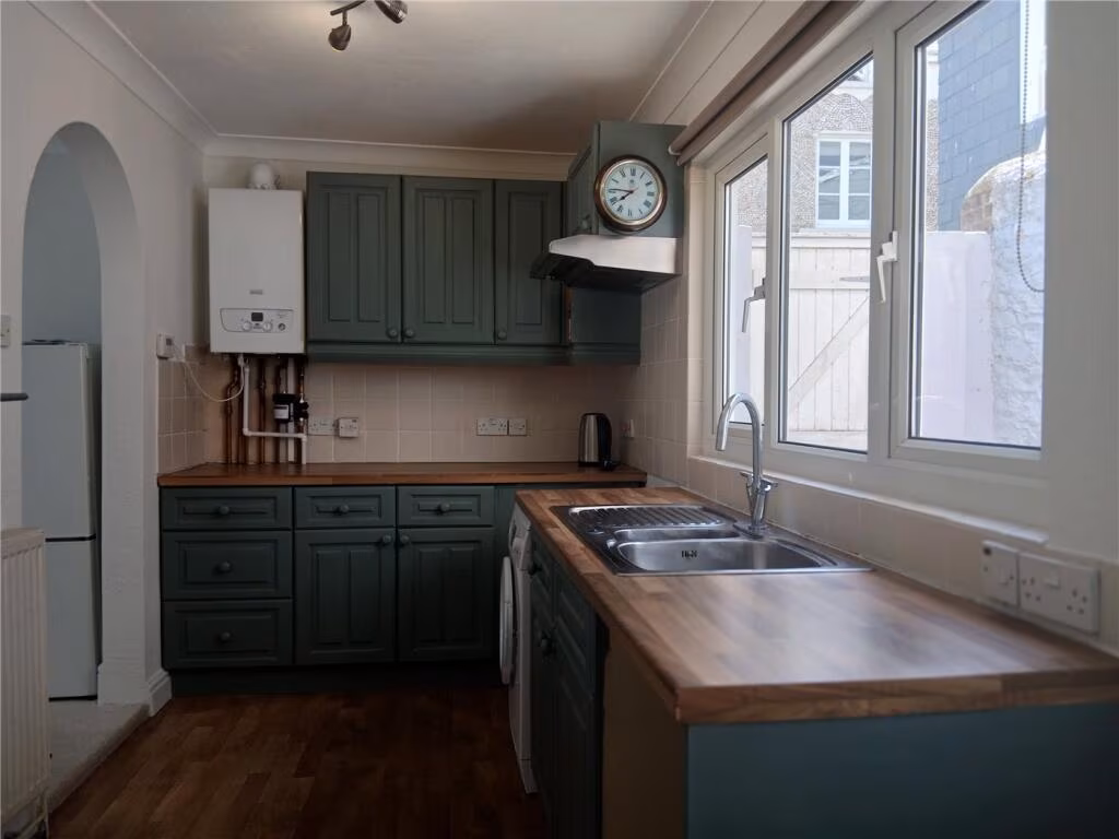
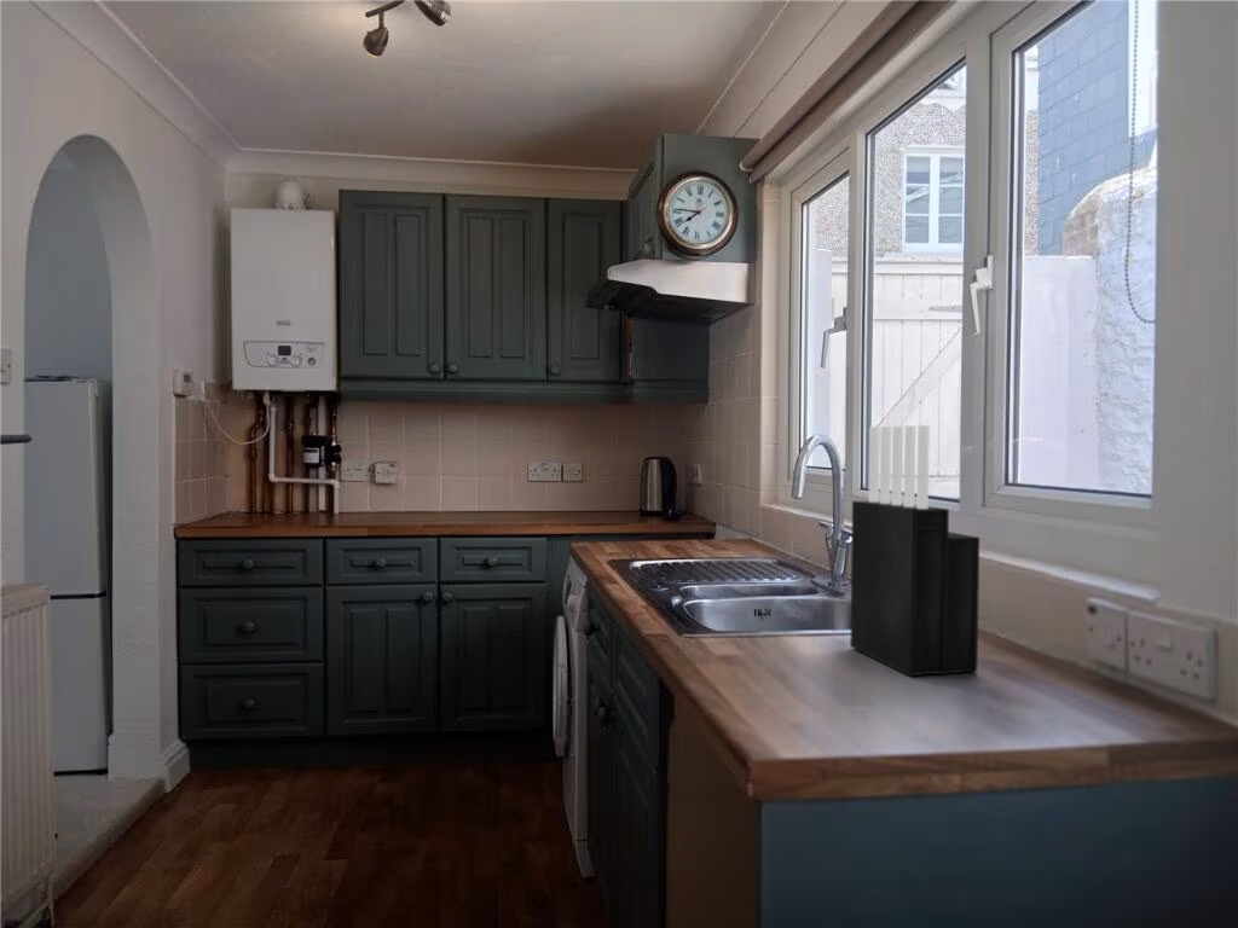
+ knife block [849,424,980,678]
